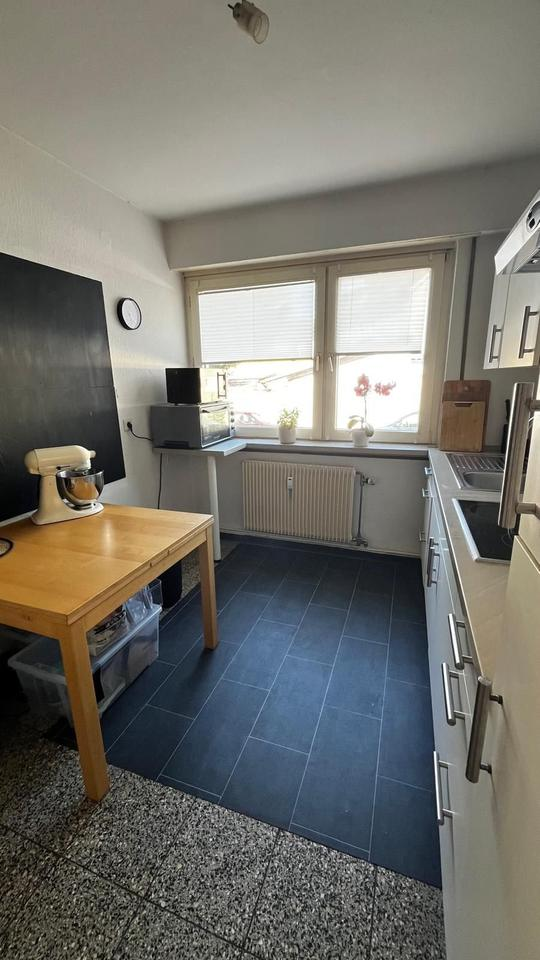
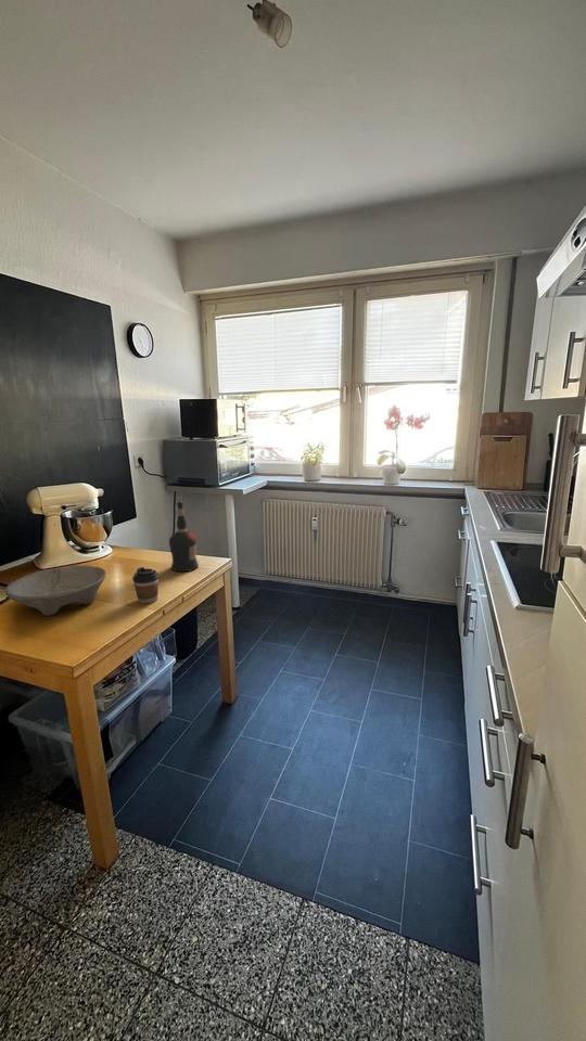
+ liquor bottle [168,501,200,573]
+ coffee cup [131,566,160,605]
+ bowl [4,564,107,617]
